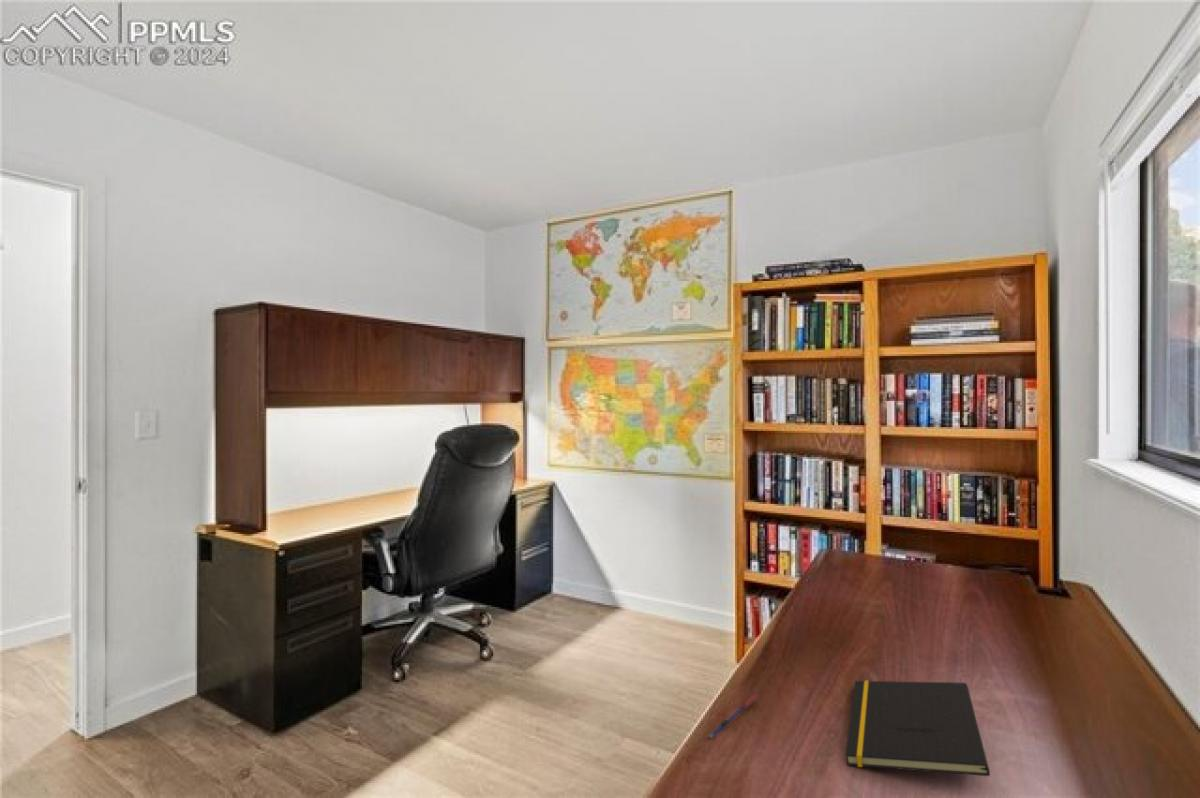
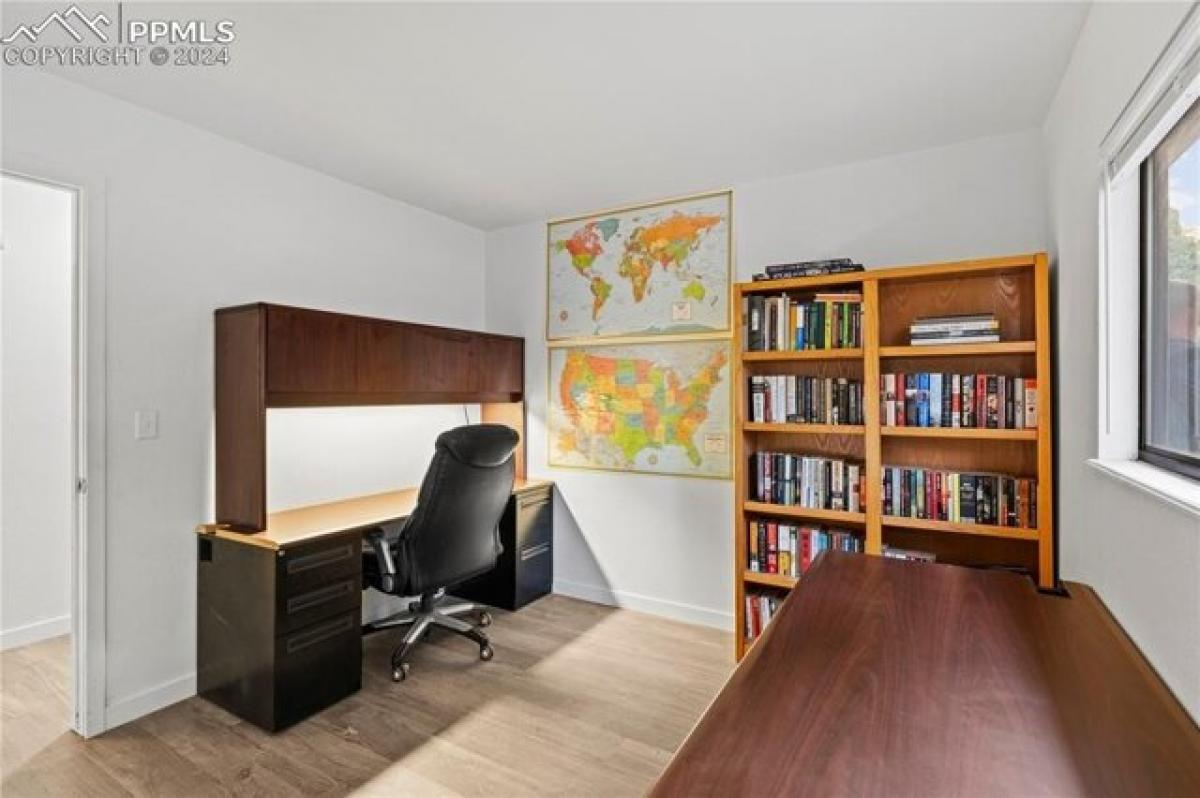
- notepad [844,680,991,777]
- pen [708,693,759,740]
